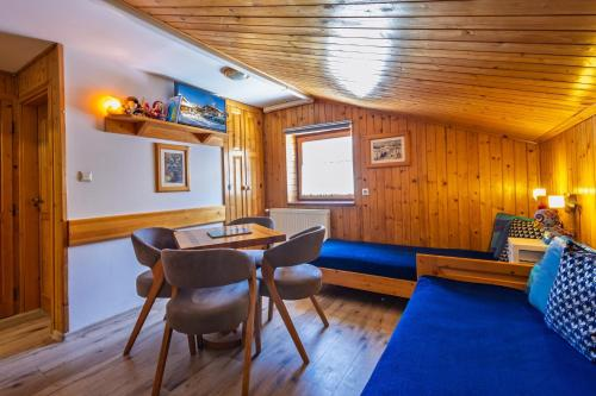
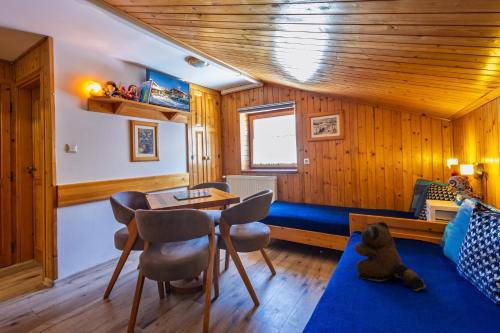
+ teddy bear [354,221,427,292]
